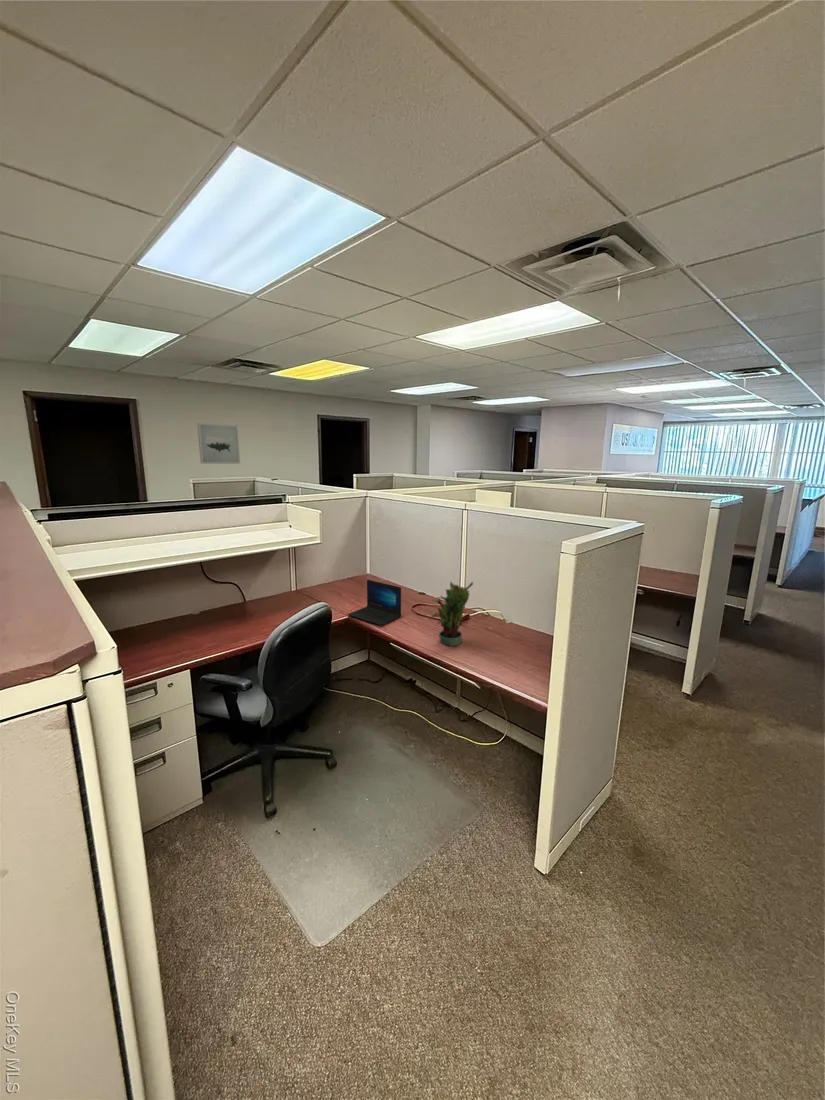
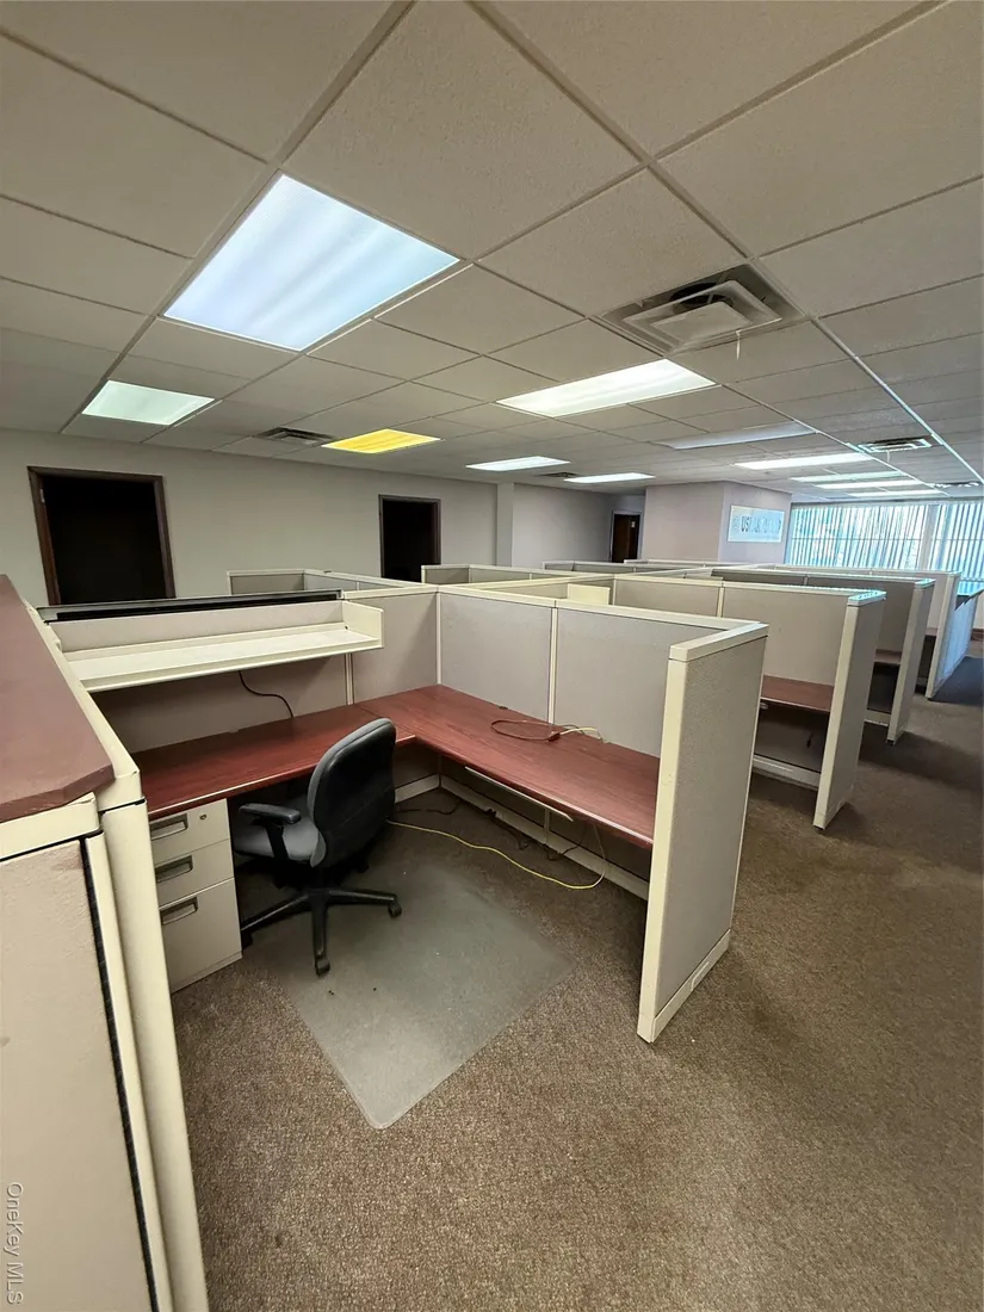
- laptop [347,579,402,626]
- potted plant [429,581,474,647]
- wall art [196,422,241,465]
